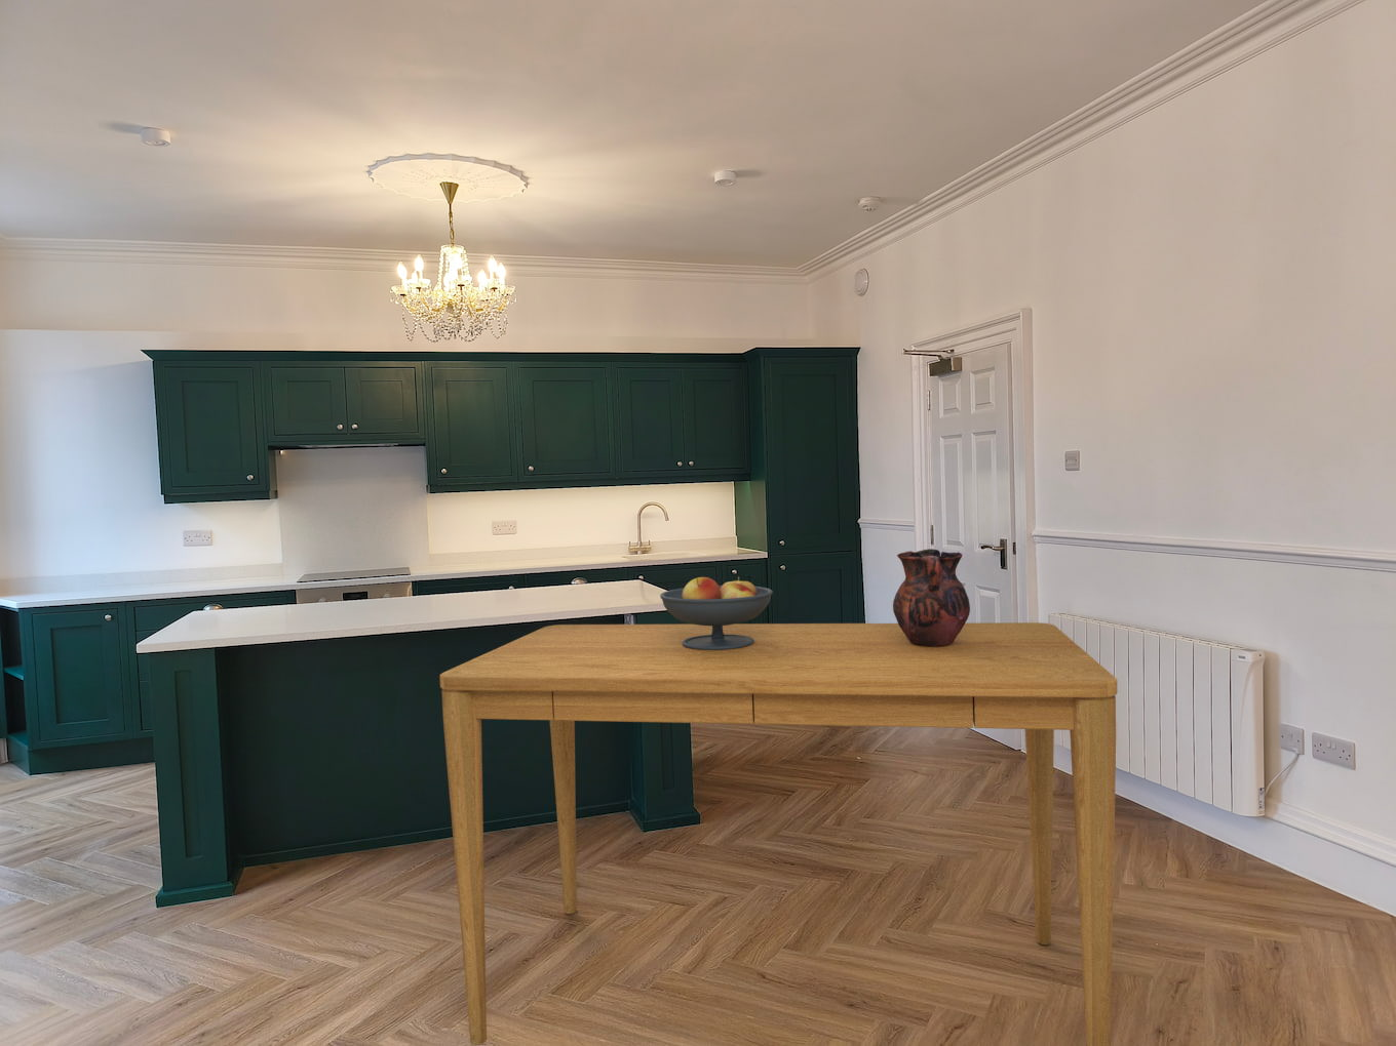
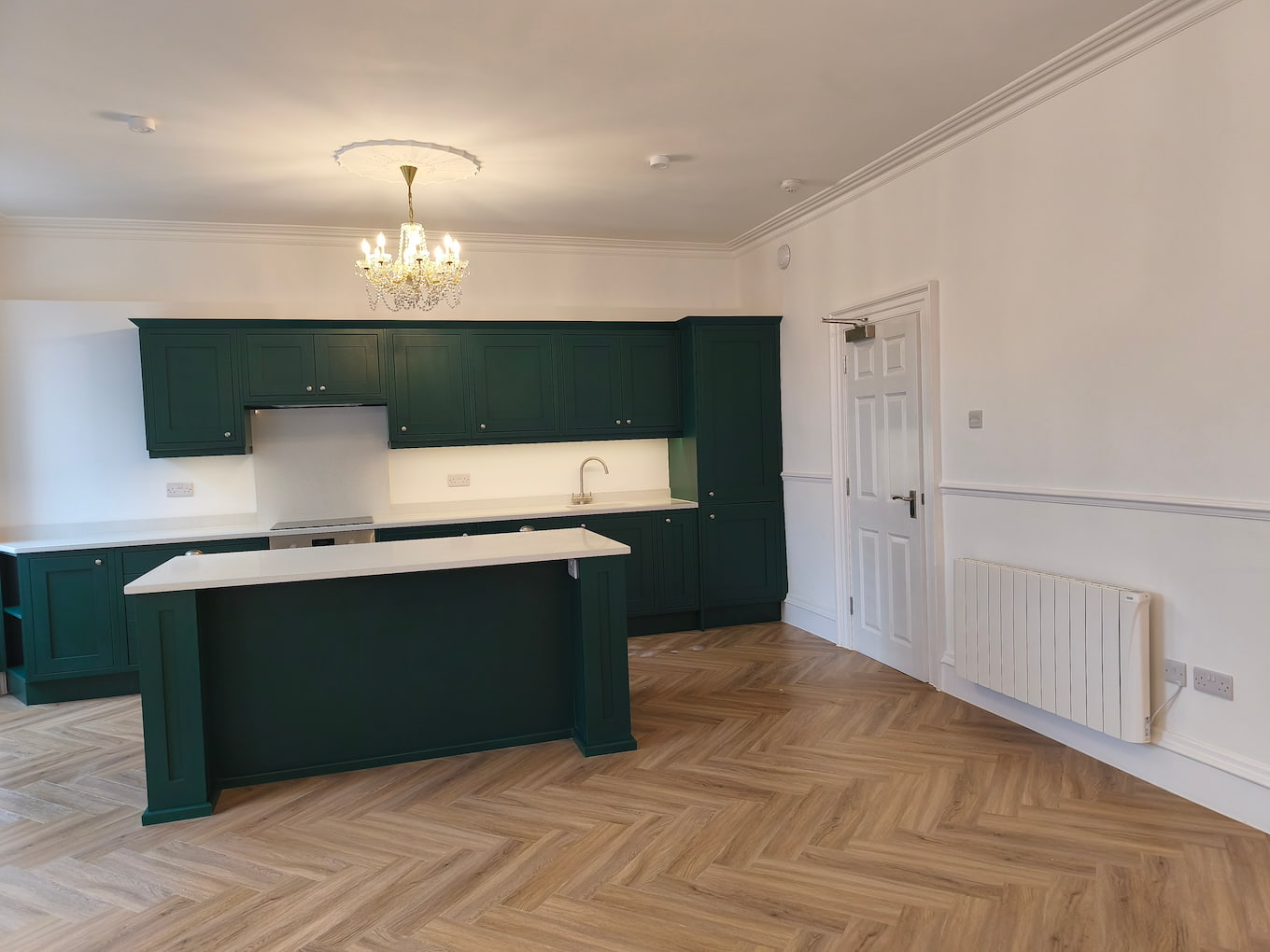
- dining table [440,622,1119,1046]
- fruit bowl [660,577,774,650]
- vase [891,547,971,647]
